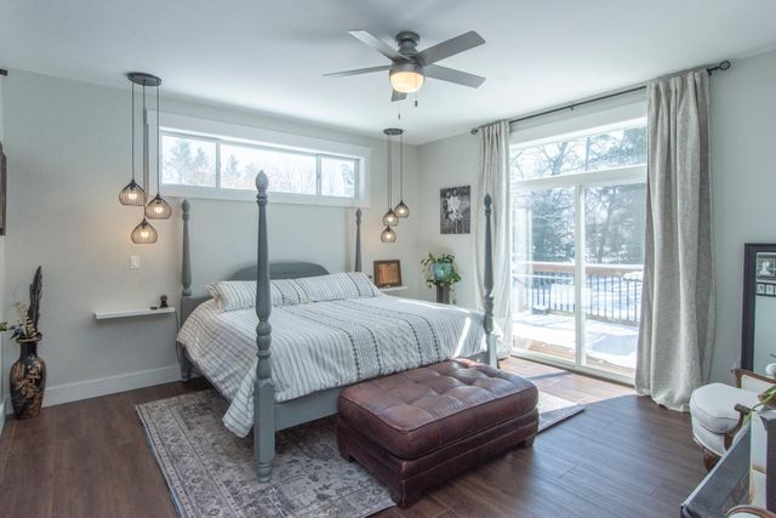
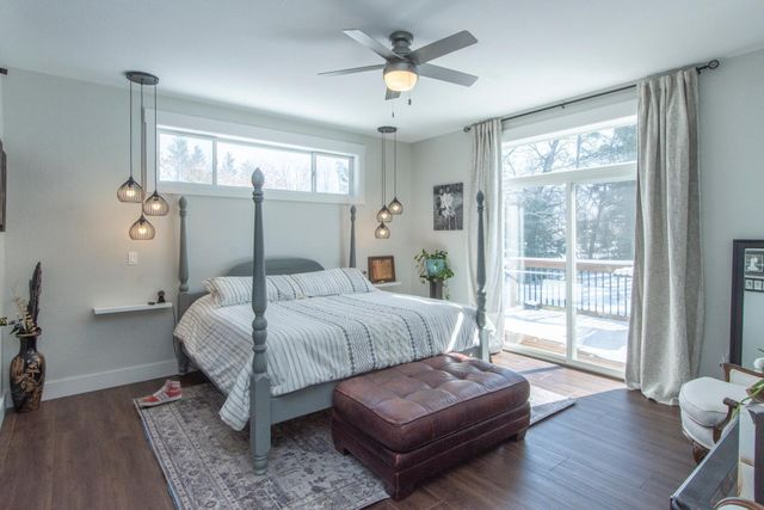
+ sneaker [140,379,183,407]
